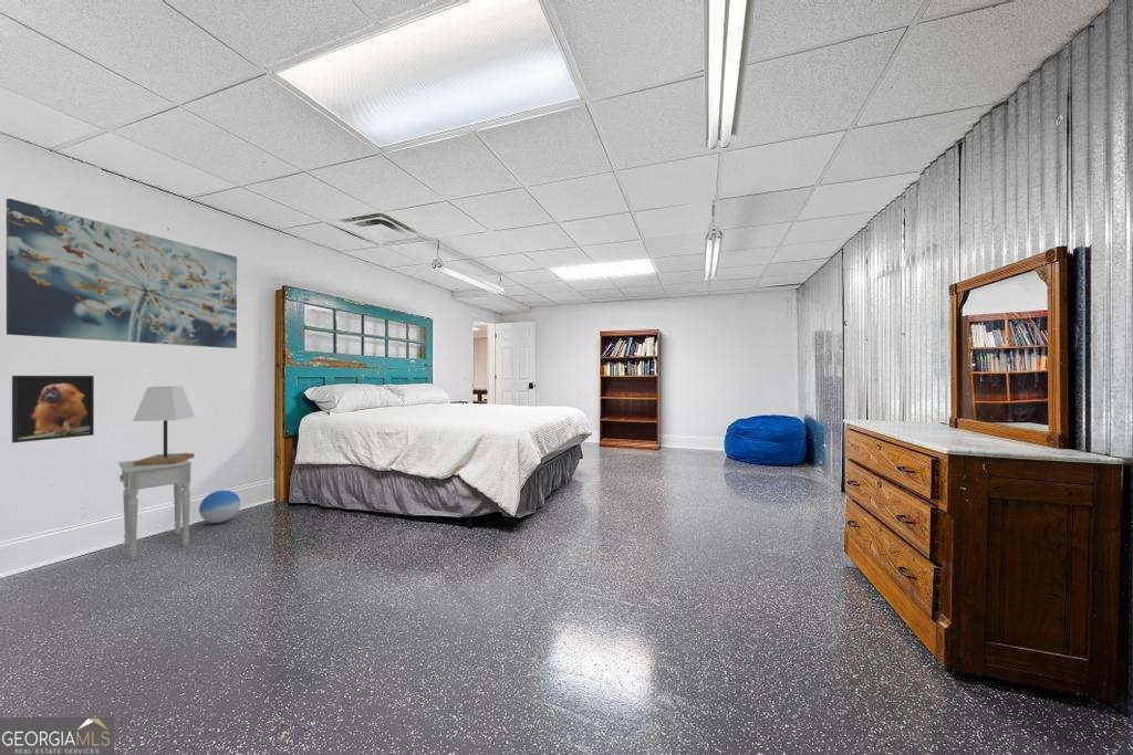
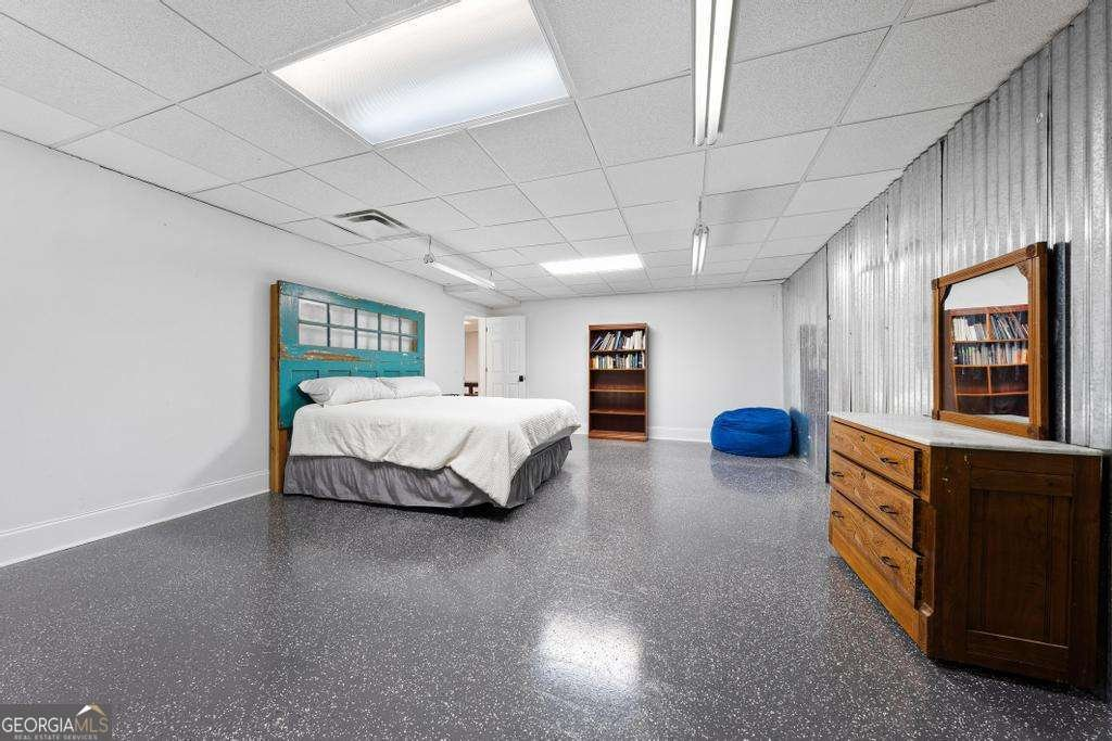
- nightstand [117,459,193,560]
- lamp [132,386,196,465]
- ball [198,489,241,524]
- wall art [6,198,238,349]
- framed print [11,375,95,443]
